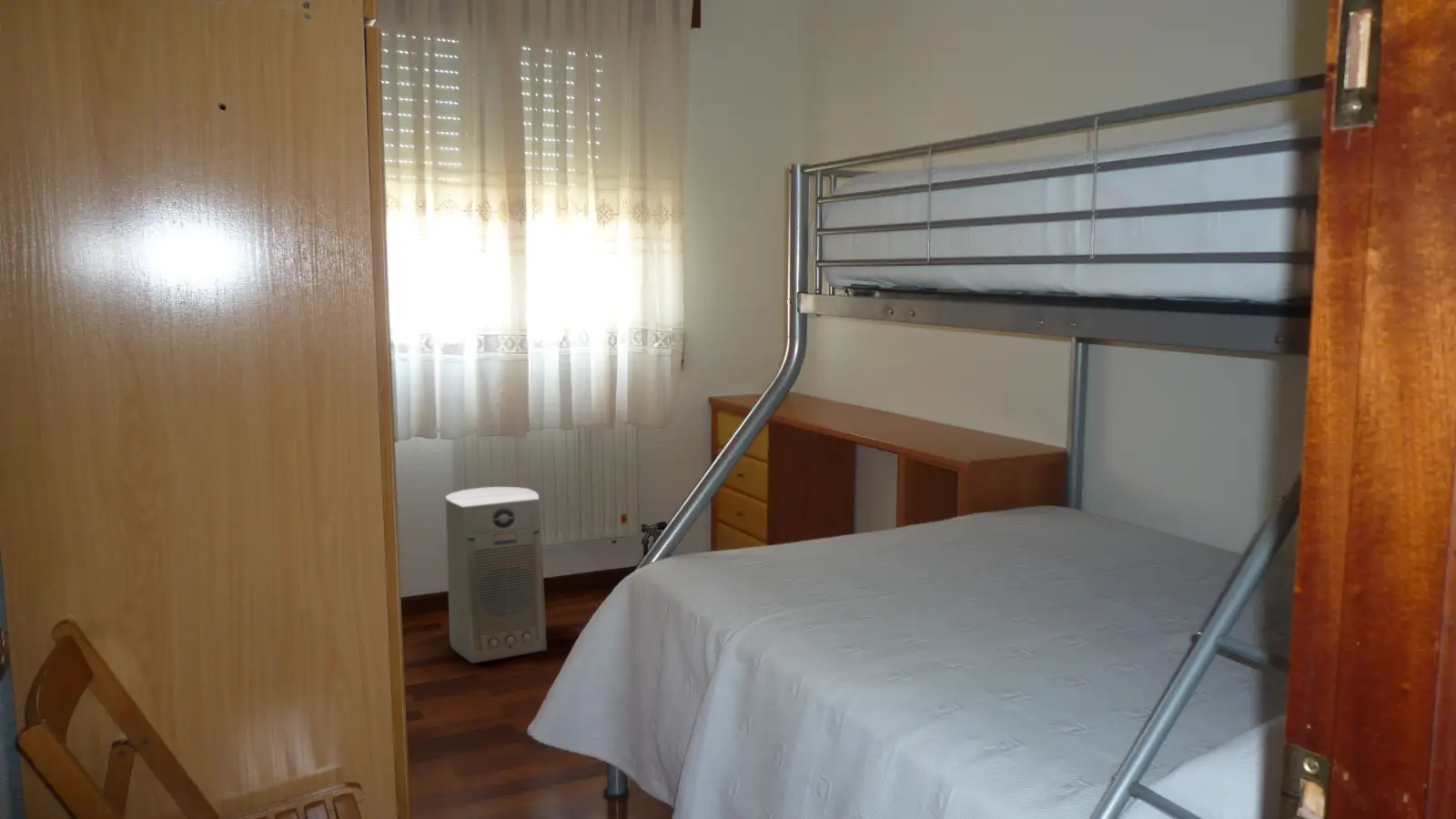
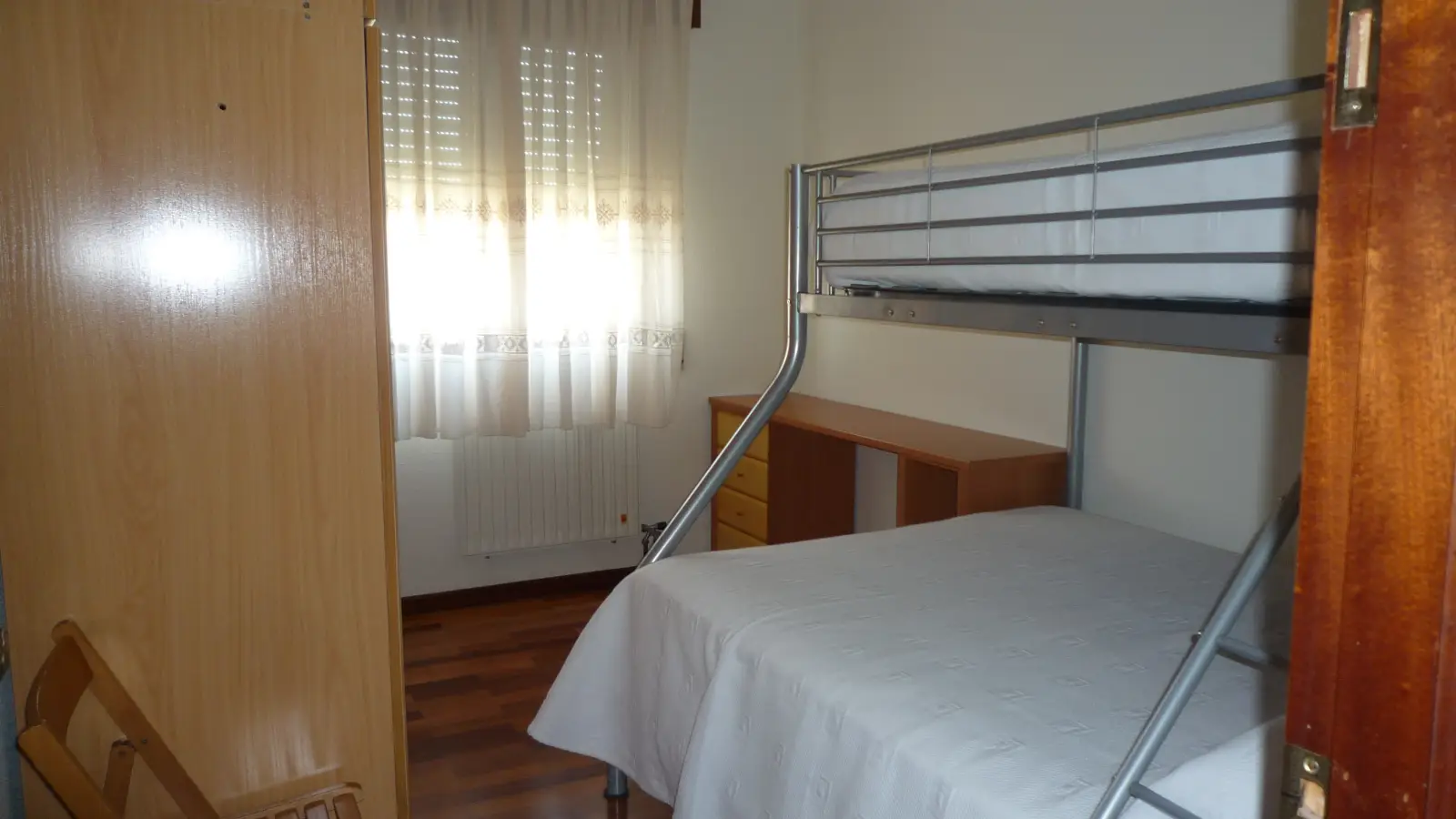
- fan [444,486,548,664]
